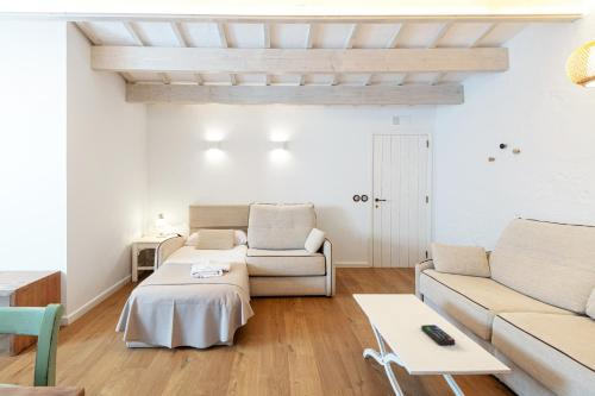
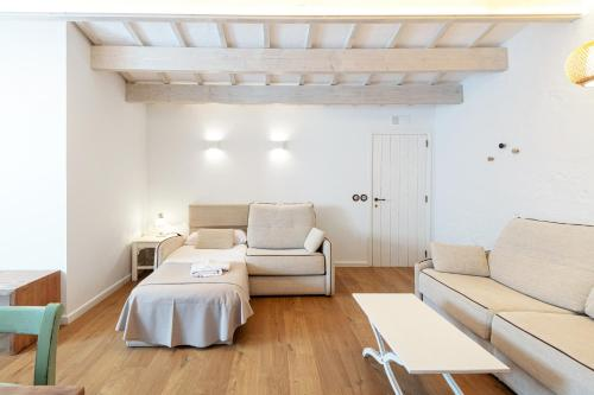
- remote control [420,323,456,346]
